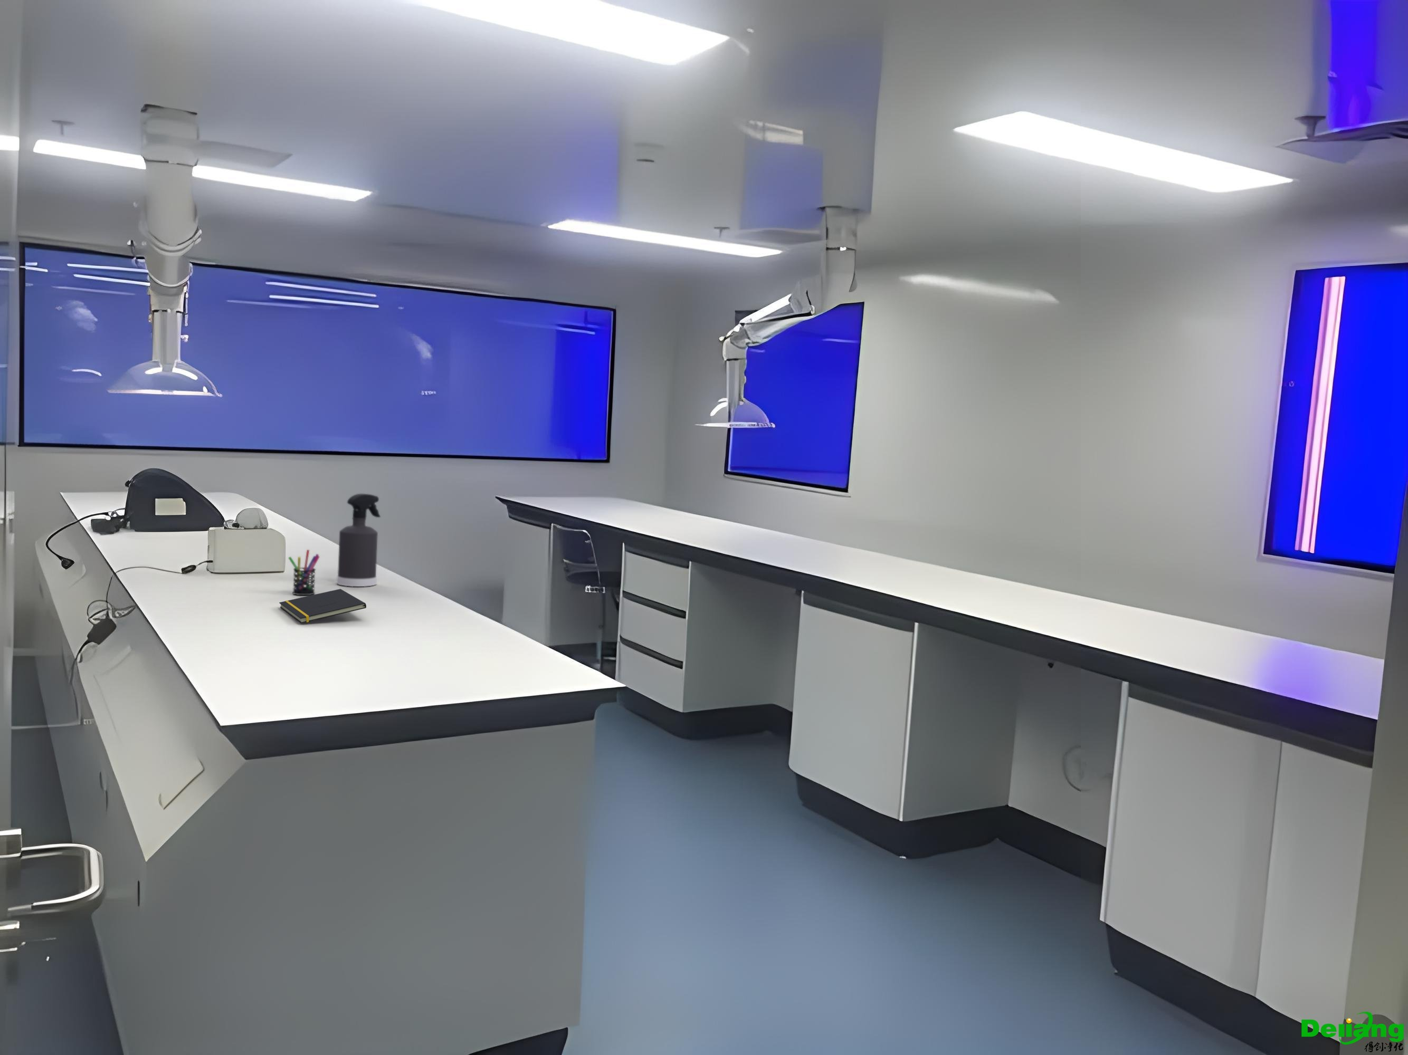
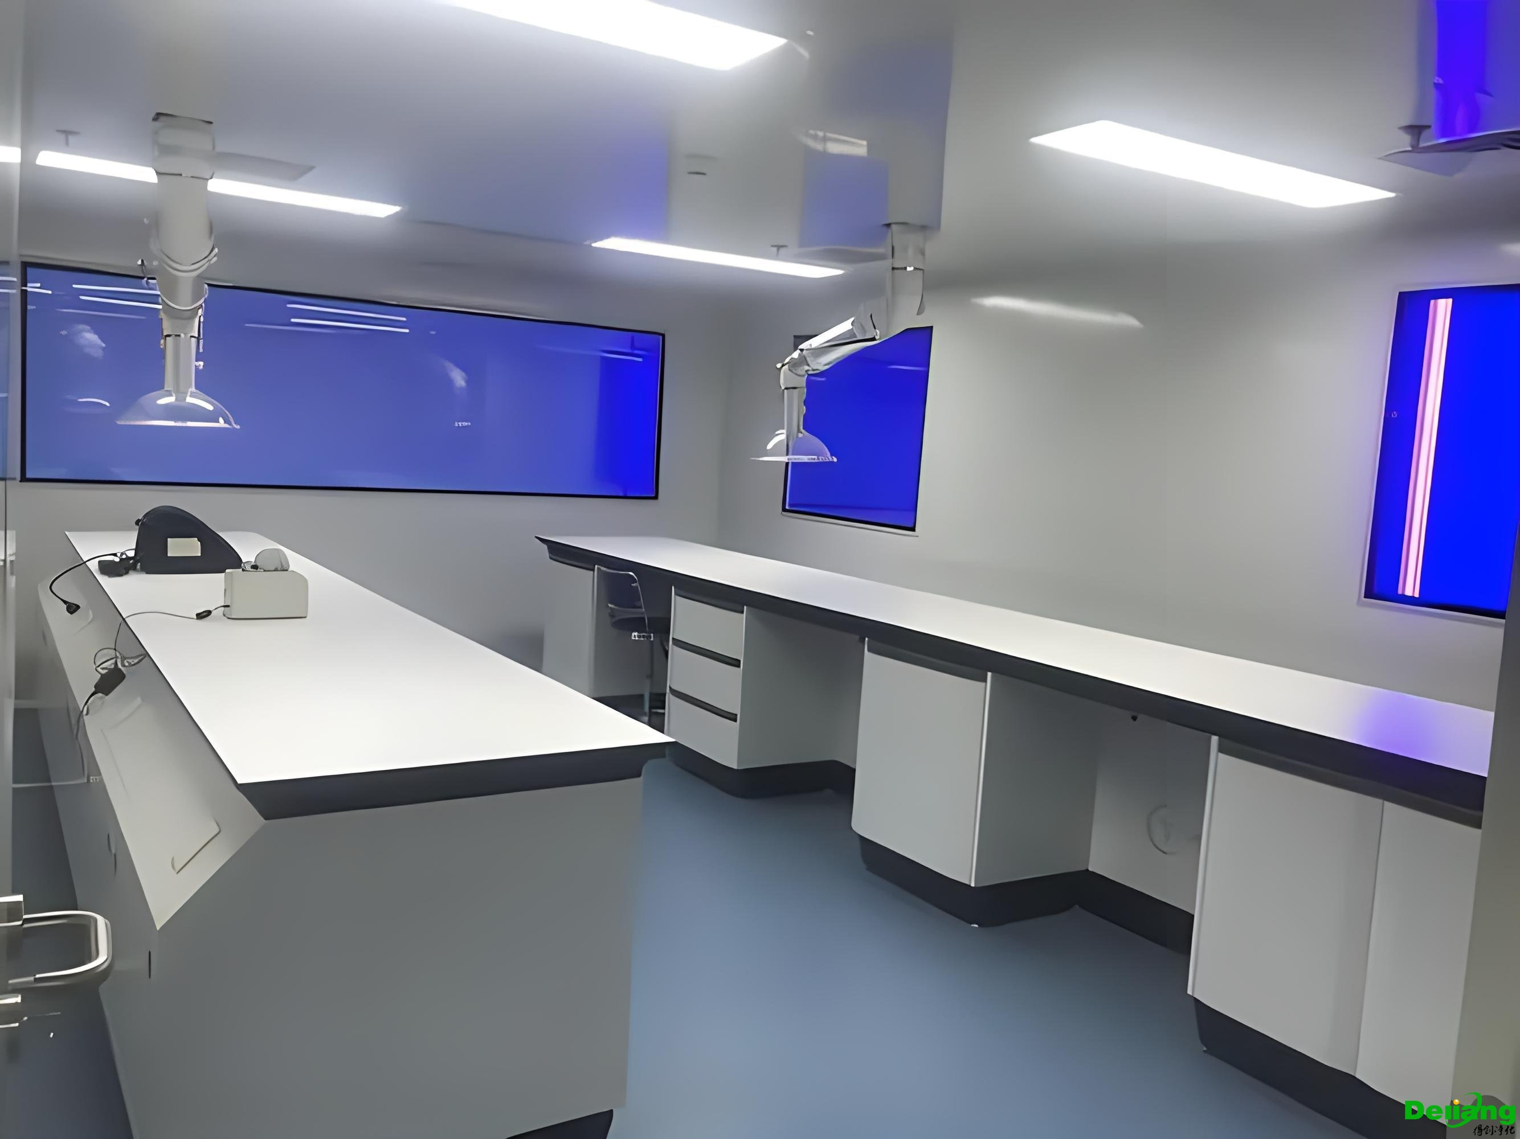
- pen holder [287,550,320,595]
- notepad [278,588,367,624]
- spray bottle [336,493,381,587]
